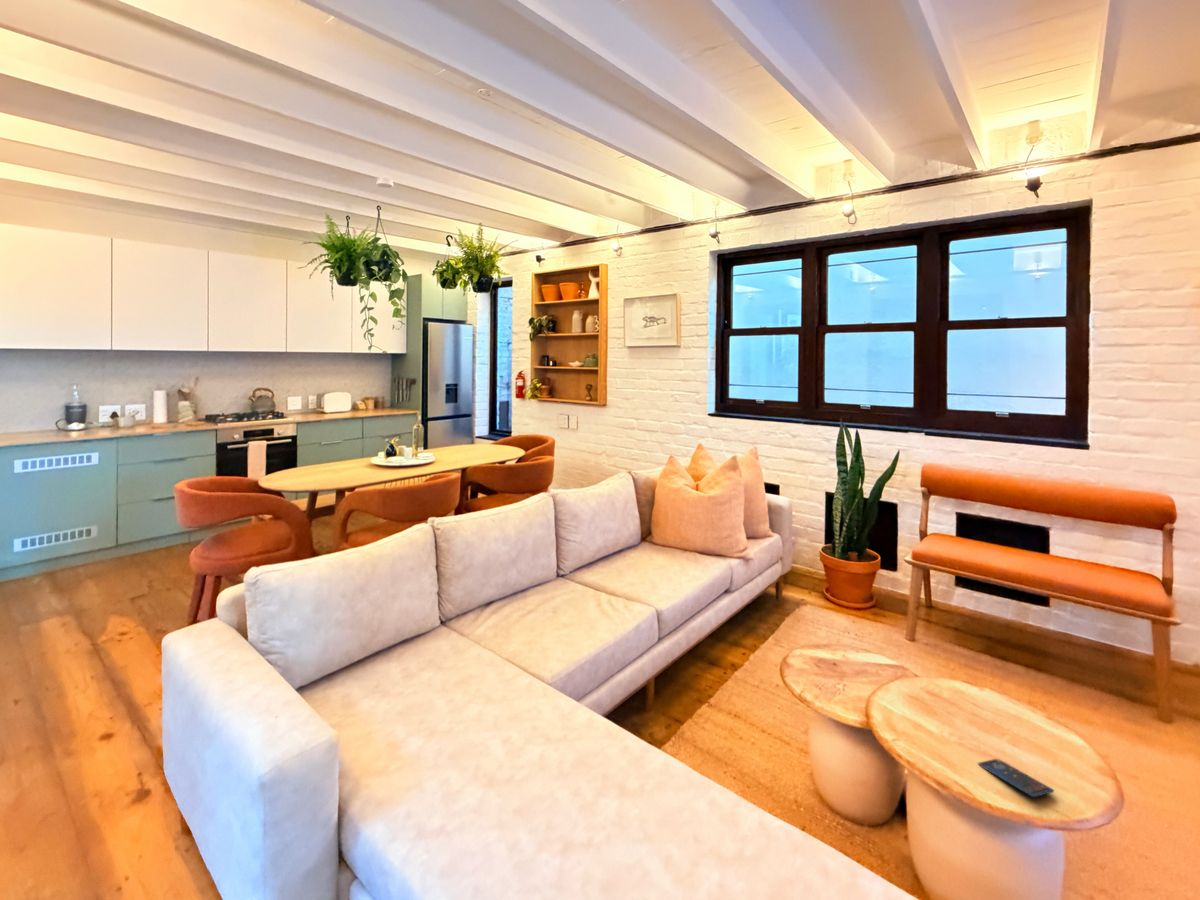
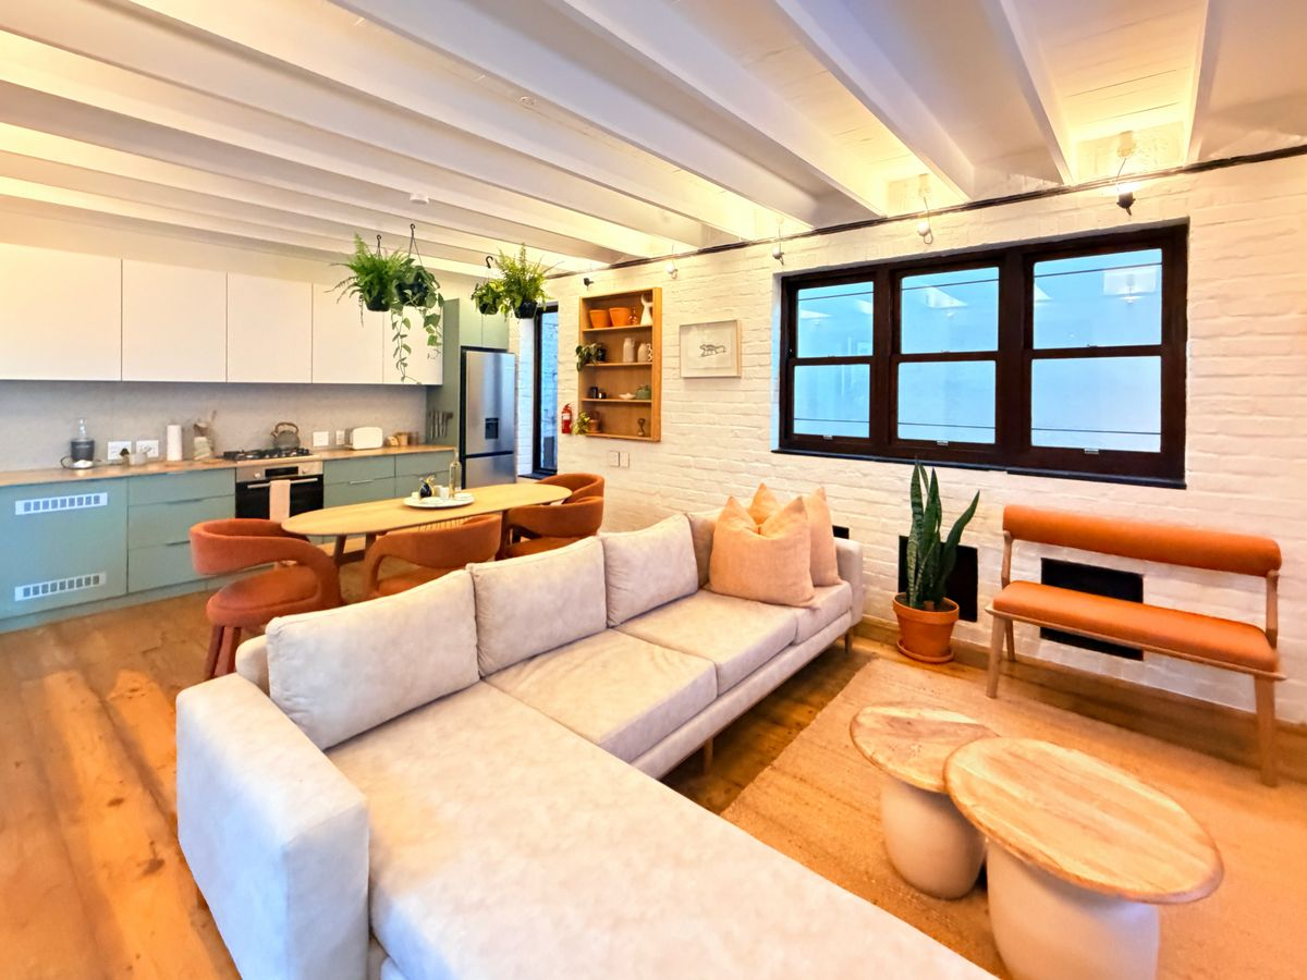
- smartphone [977,758,1055,798]
